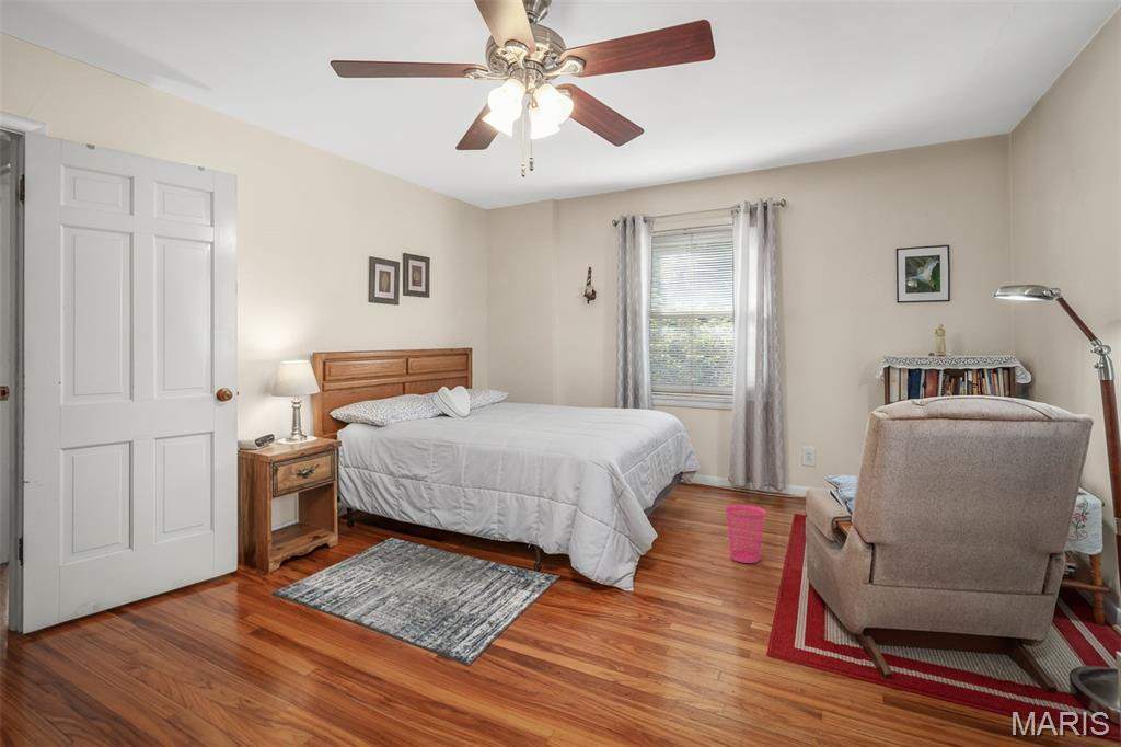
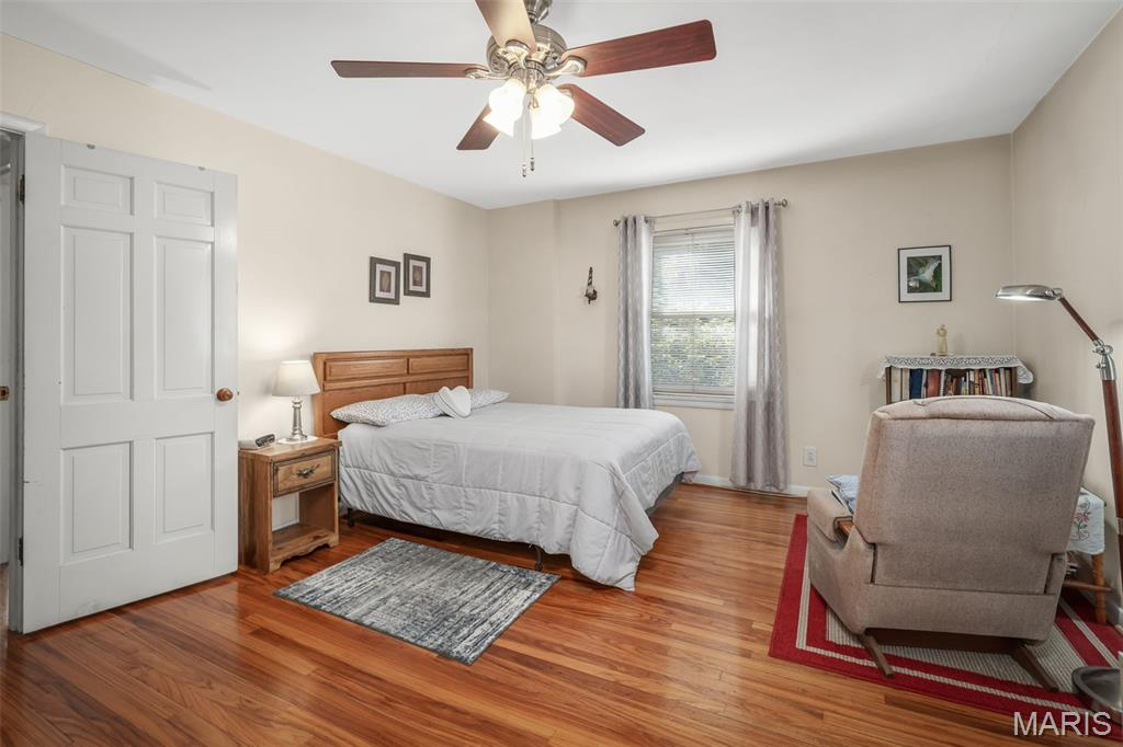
- waste basket [723,504,767,564]
